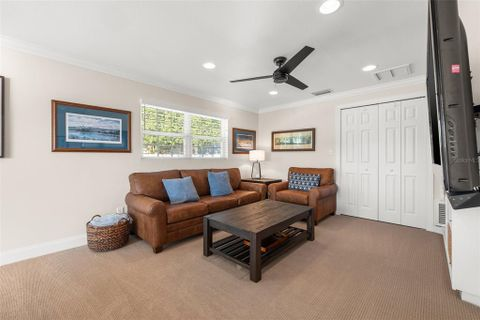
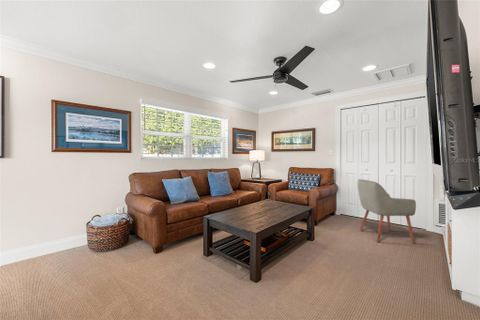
+ chair [357,178,417,244]
